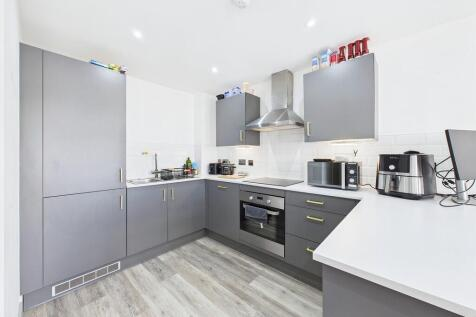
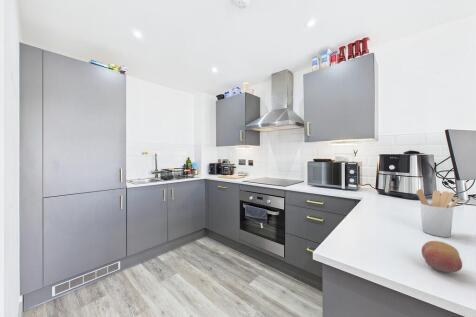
+ fruit [421,240,463,274]
+ utensil holder [416,188,462,238]
